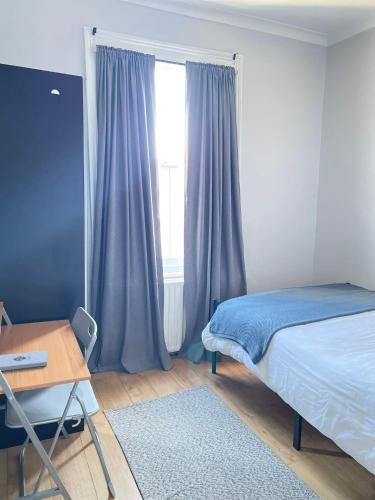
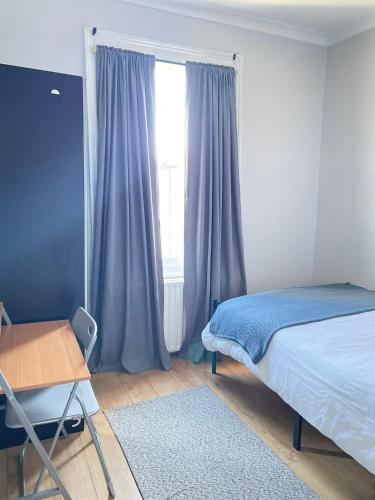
- notepad [0,350,48,372]
